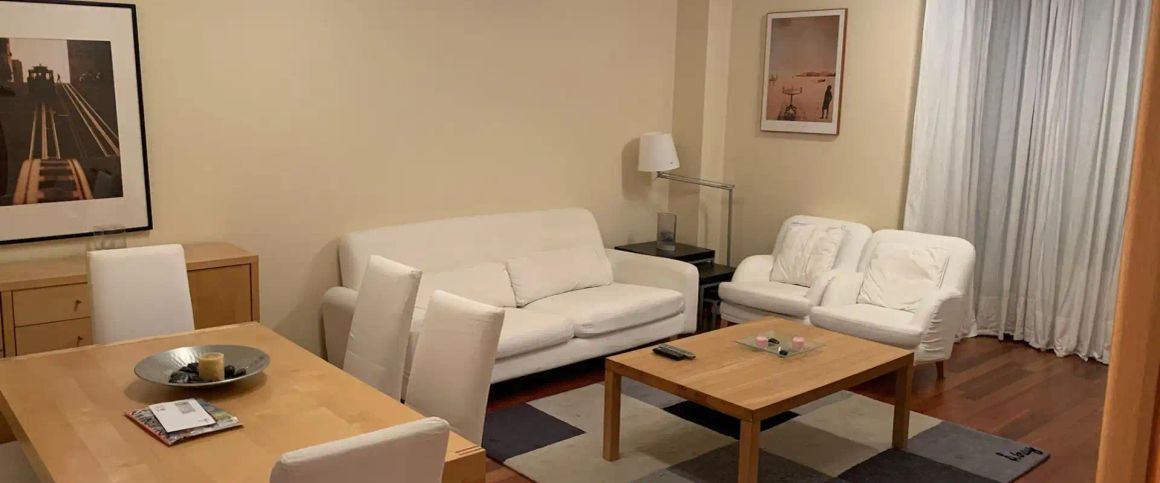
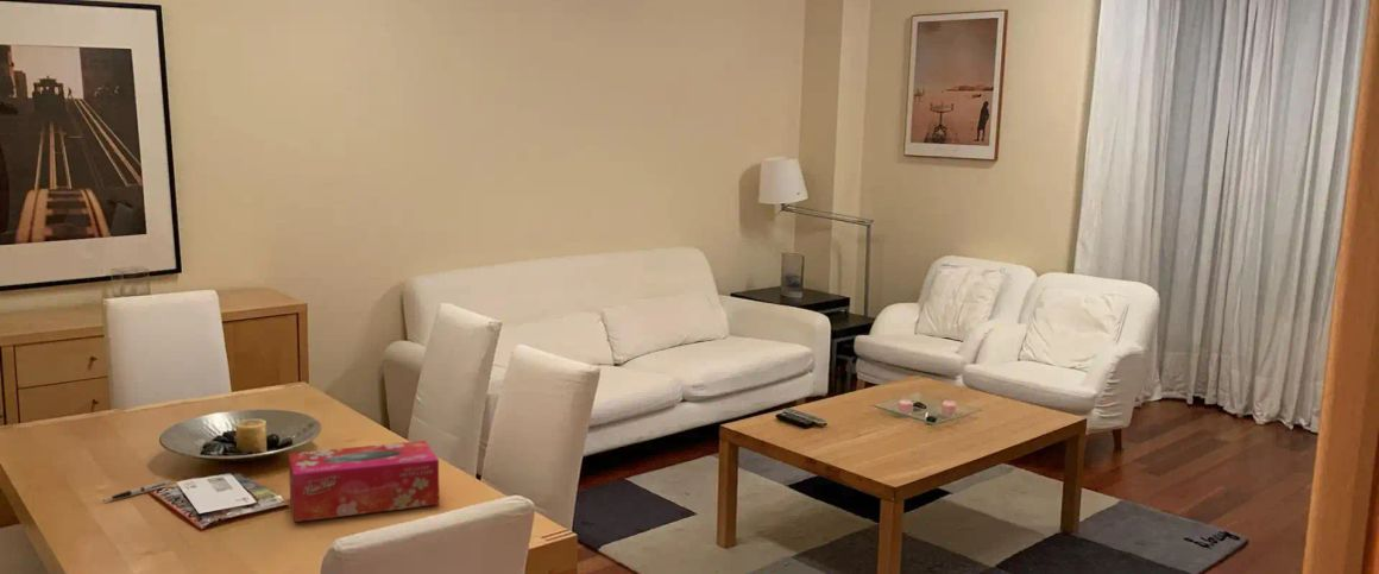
+ pen [103,480,171,503]
+ tissue box [288,440,440,523]
